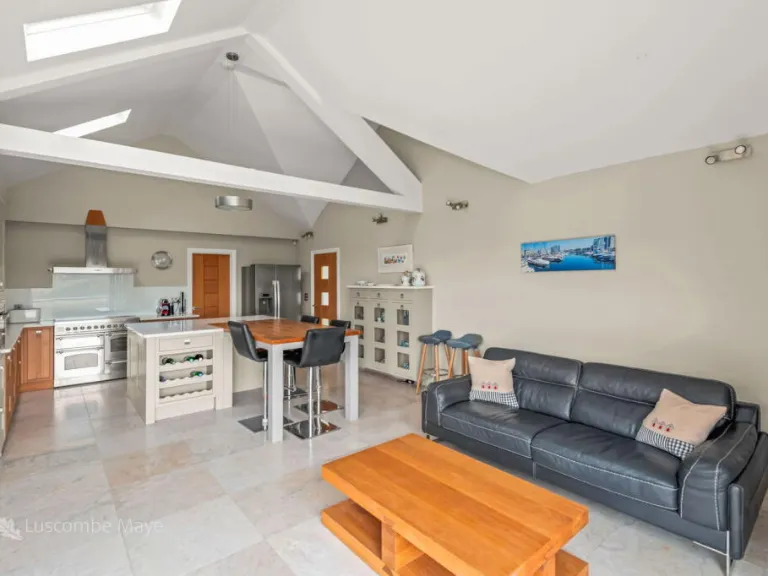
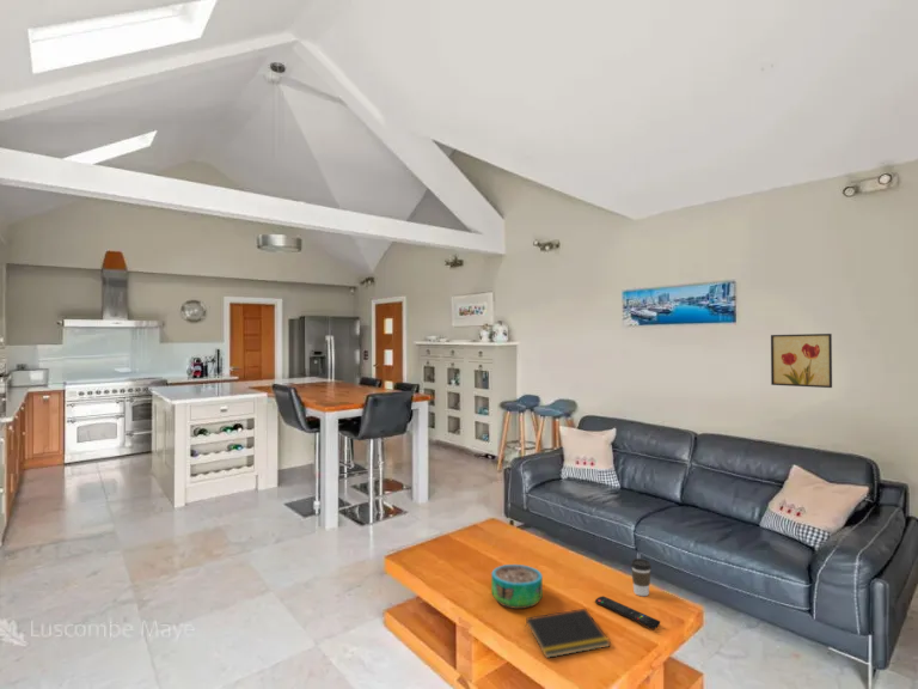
+ coffee cup [630,557,653,597]
+ wall art [770,333,833,389]
+ remote control [594,595,661,630]
+ notepad [524,608,612,659]
+ decorative bowl [490,563,544,610]
